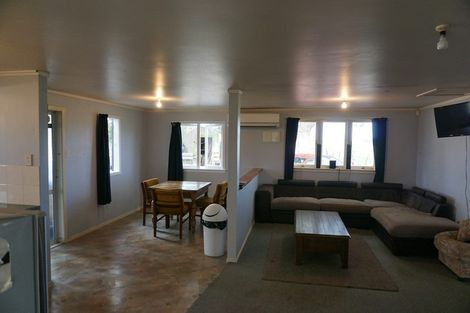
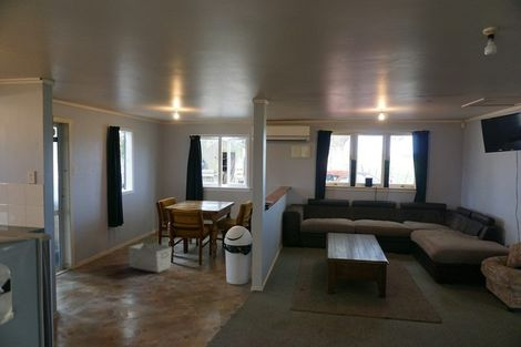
+ storage bin [127,242,173,274]
